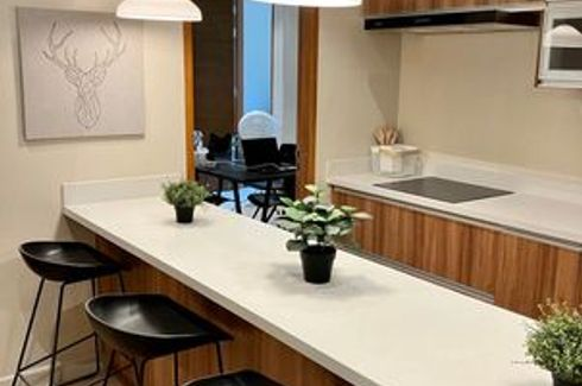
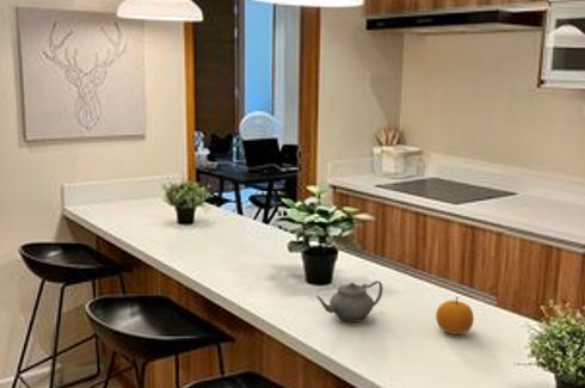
+ fruit [435,295,475,335]
+ teapot [315,279,383,324]
